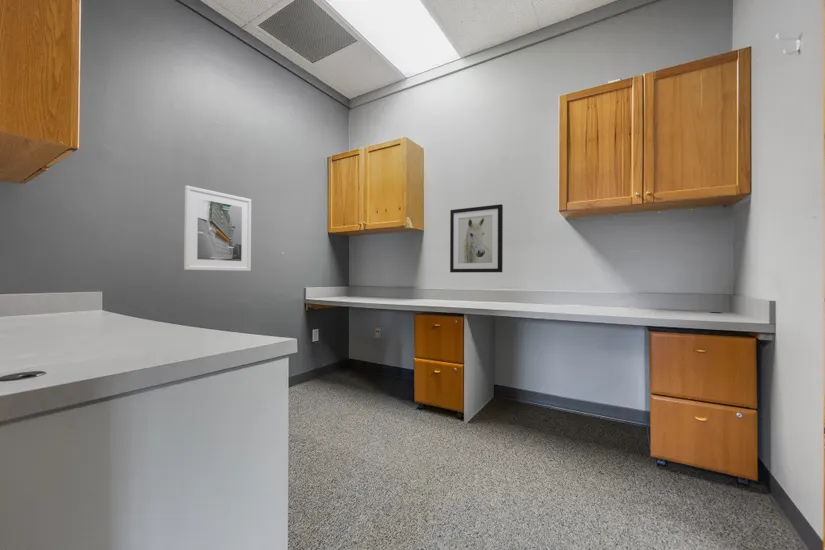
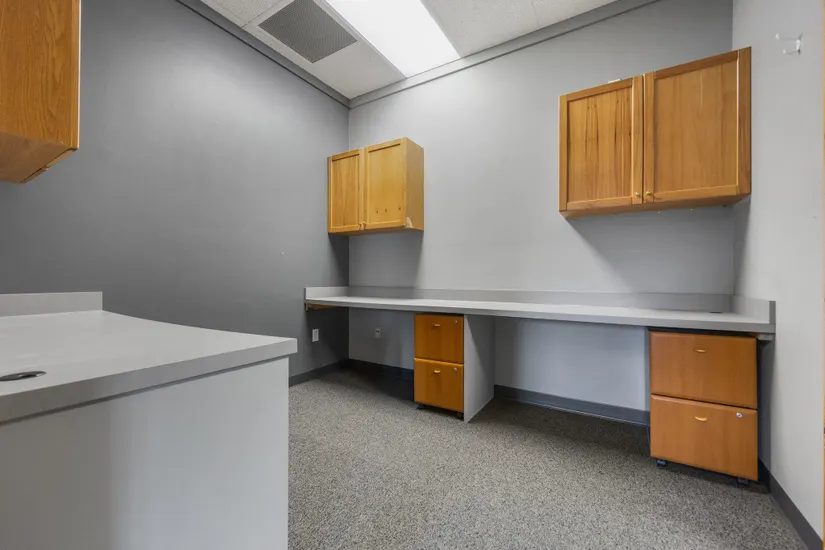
- wall art [449,203,504,273]
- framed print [183,184,252,272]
